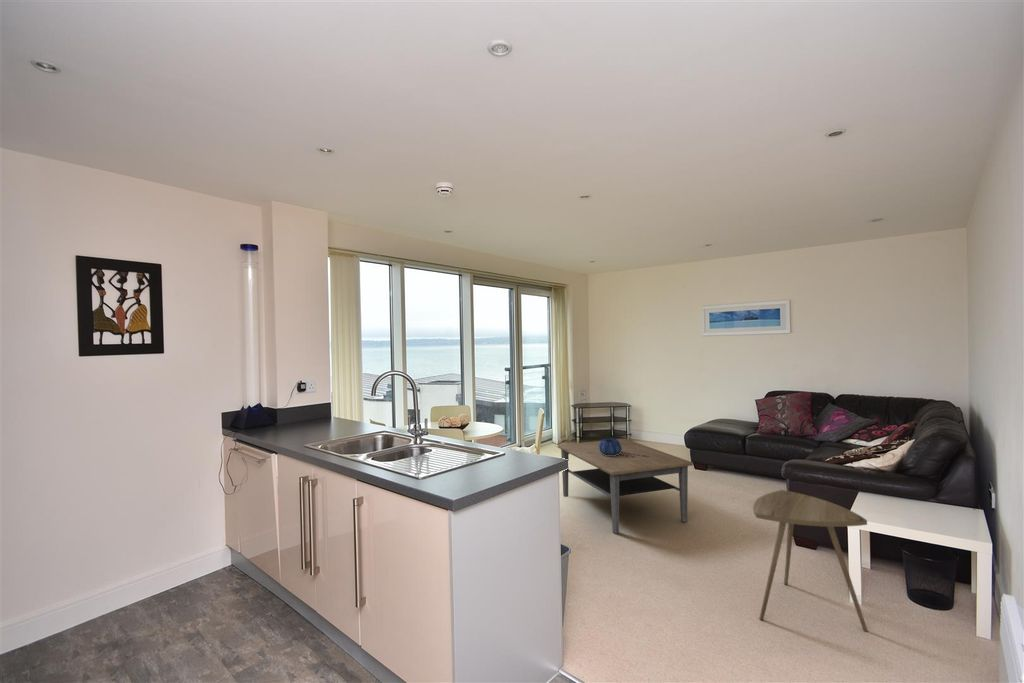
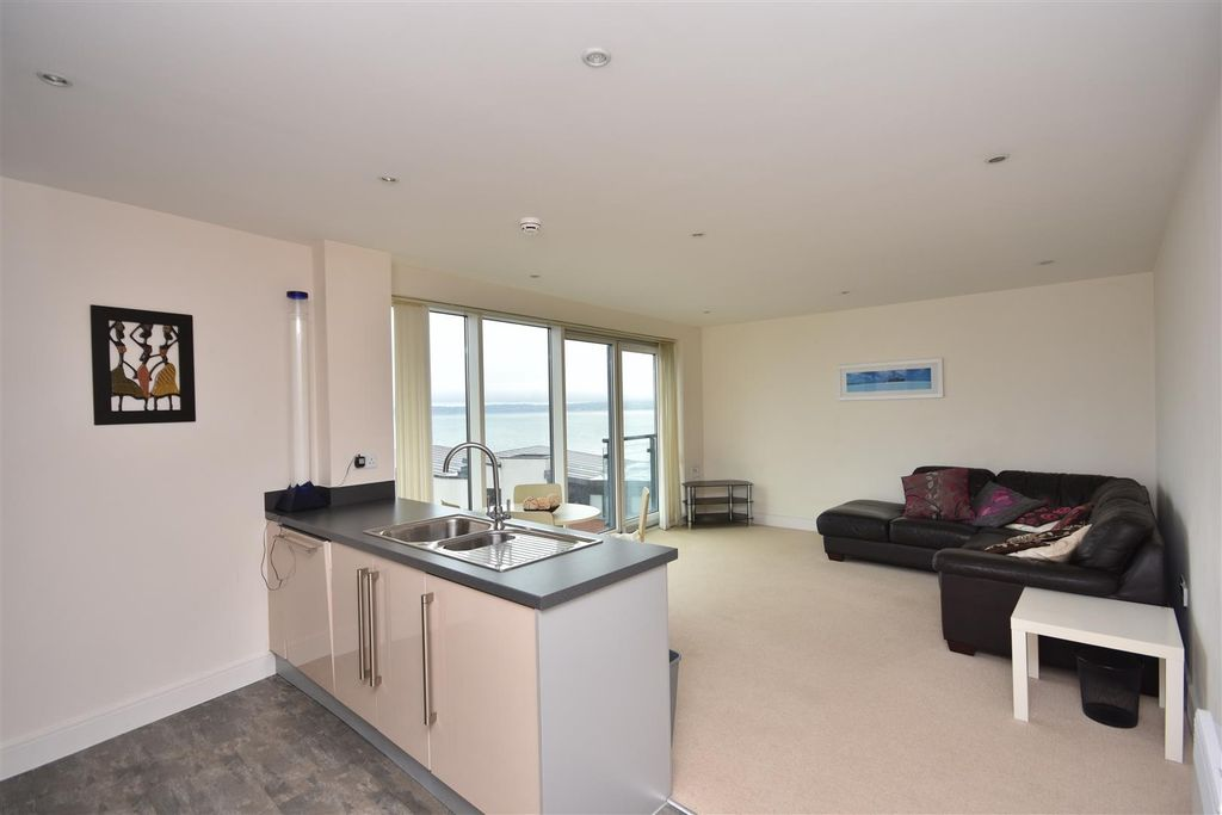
- decorative bowl [599,437,622,456]
- side table [752,489,869,633]
- coffee table [557,438,694,535]
